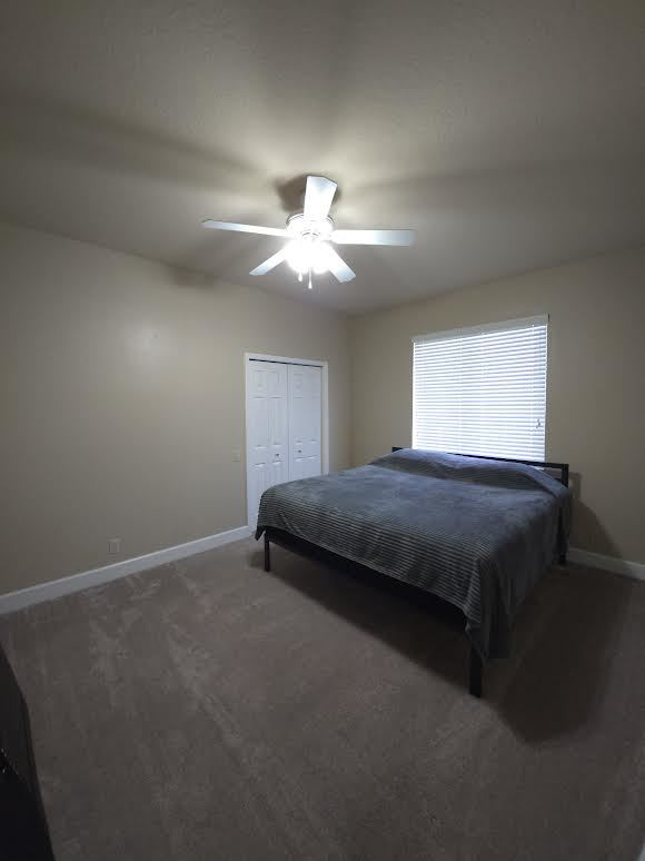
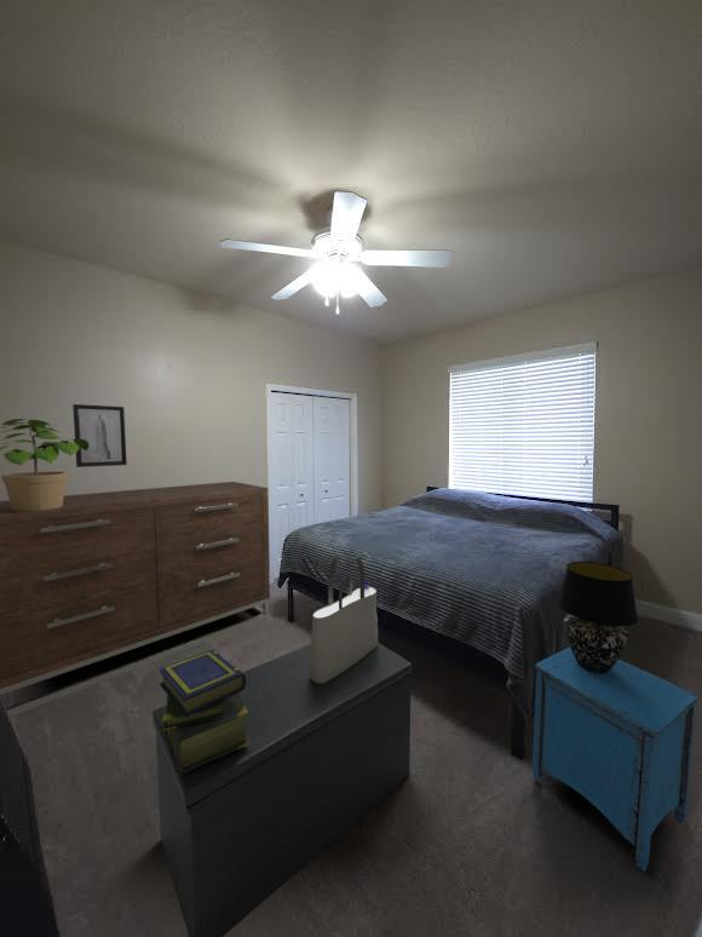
+ tote bag [309,552,379,684]
+ stack of books [159,649,249,772]
+ potted plant [0,418,90,512]
+ table lamp [557,561,639,673]
+ nightstand [531,646,701,873]
+ wall art [71,403,128,469]
+ dresser [0,481,271,719]
+ bench [151,642,413,937]
